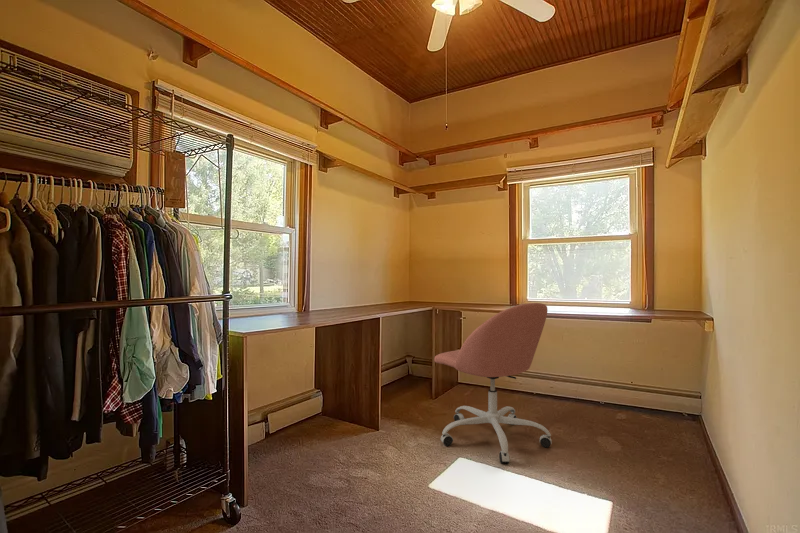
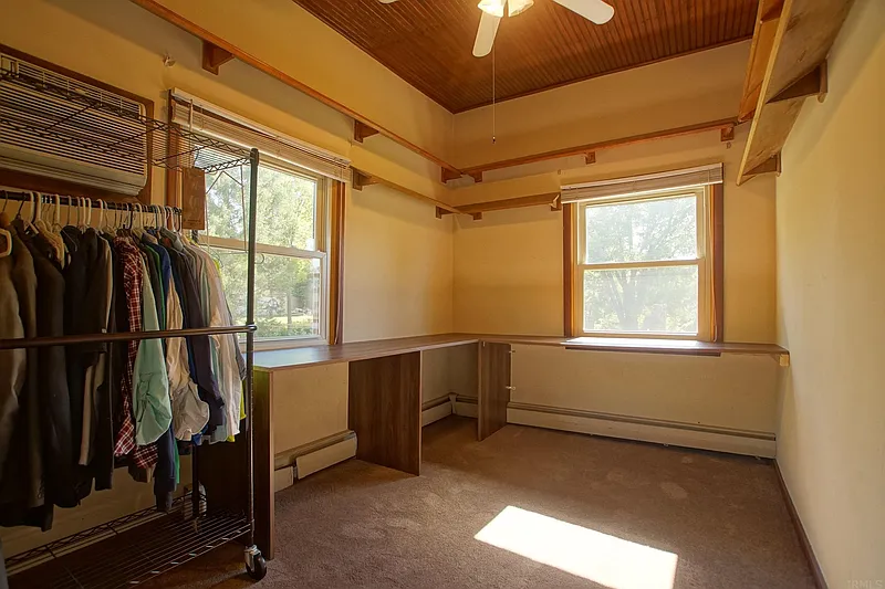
- office chair [433,302,553,465]
